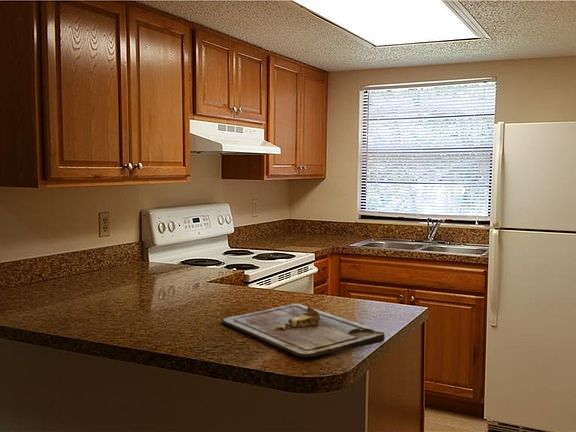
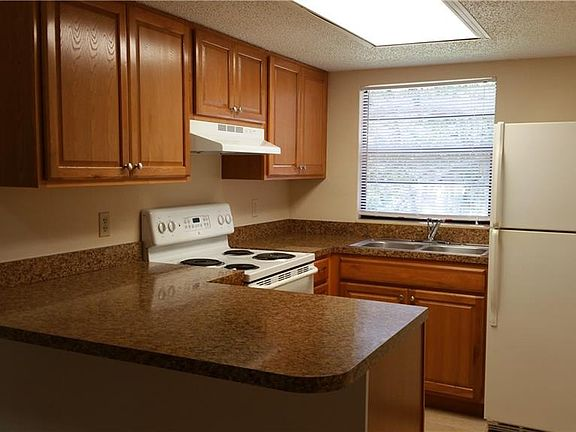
- cutting board [222,303,386,358]
